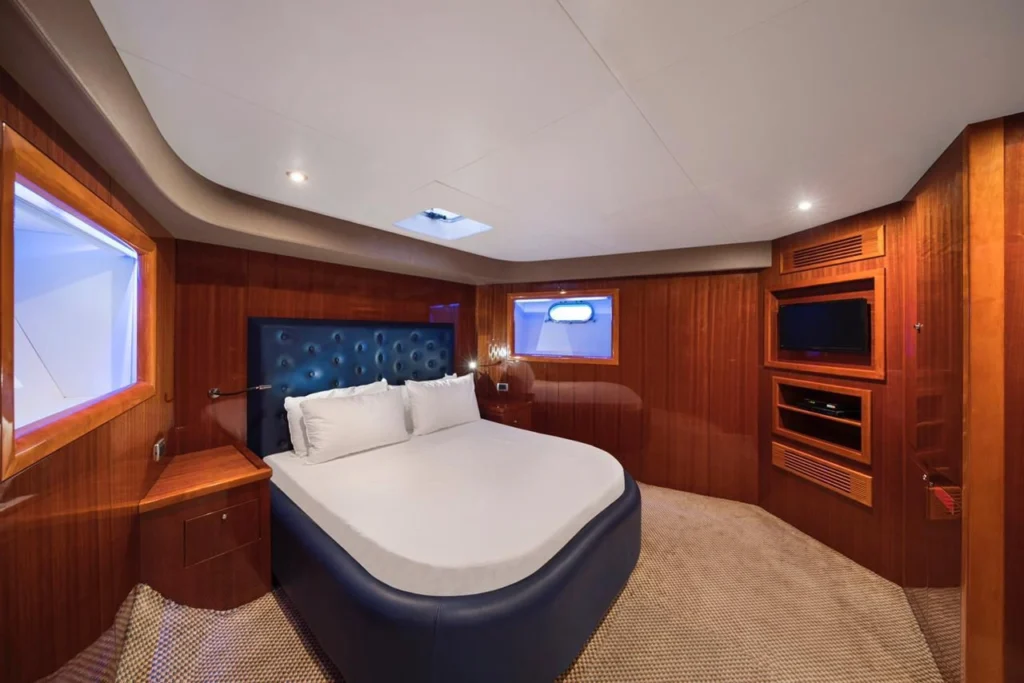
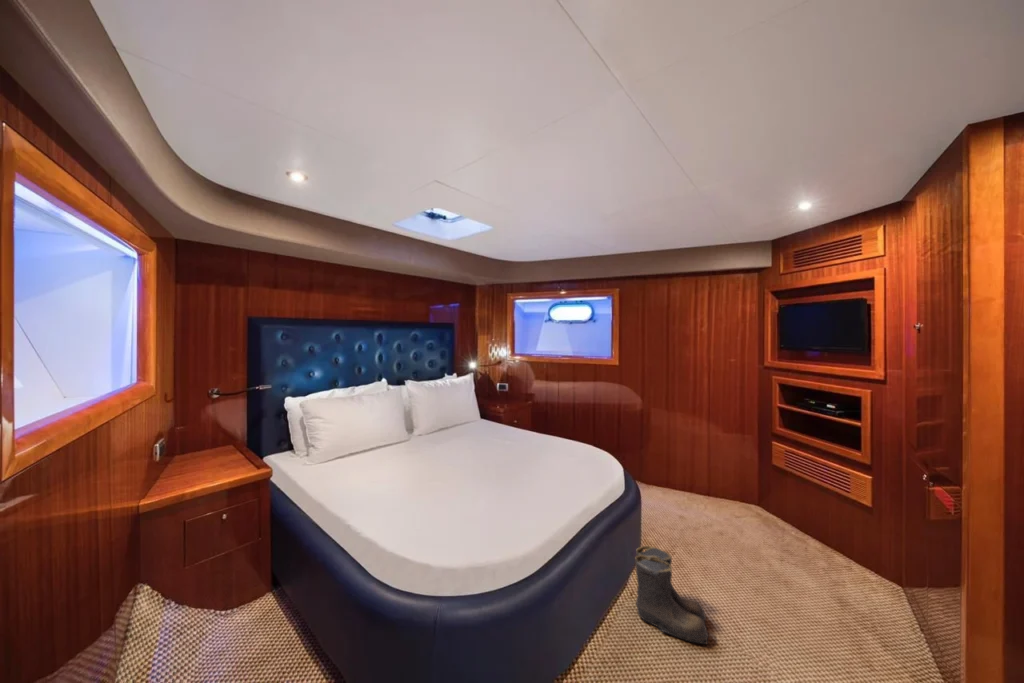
+ boots [634,545,711,645]
